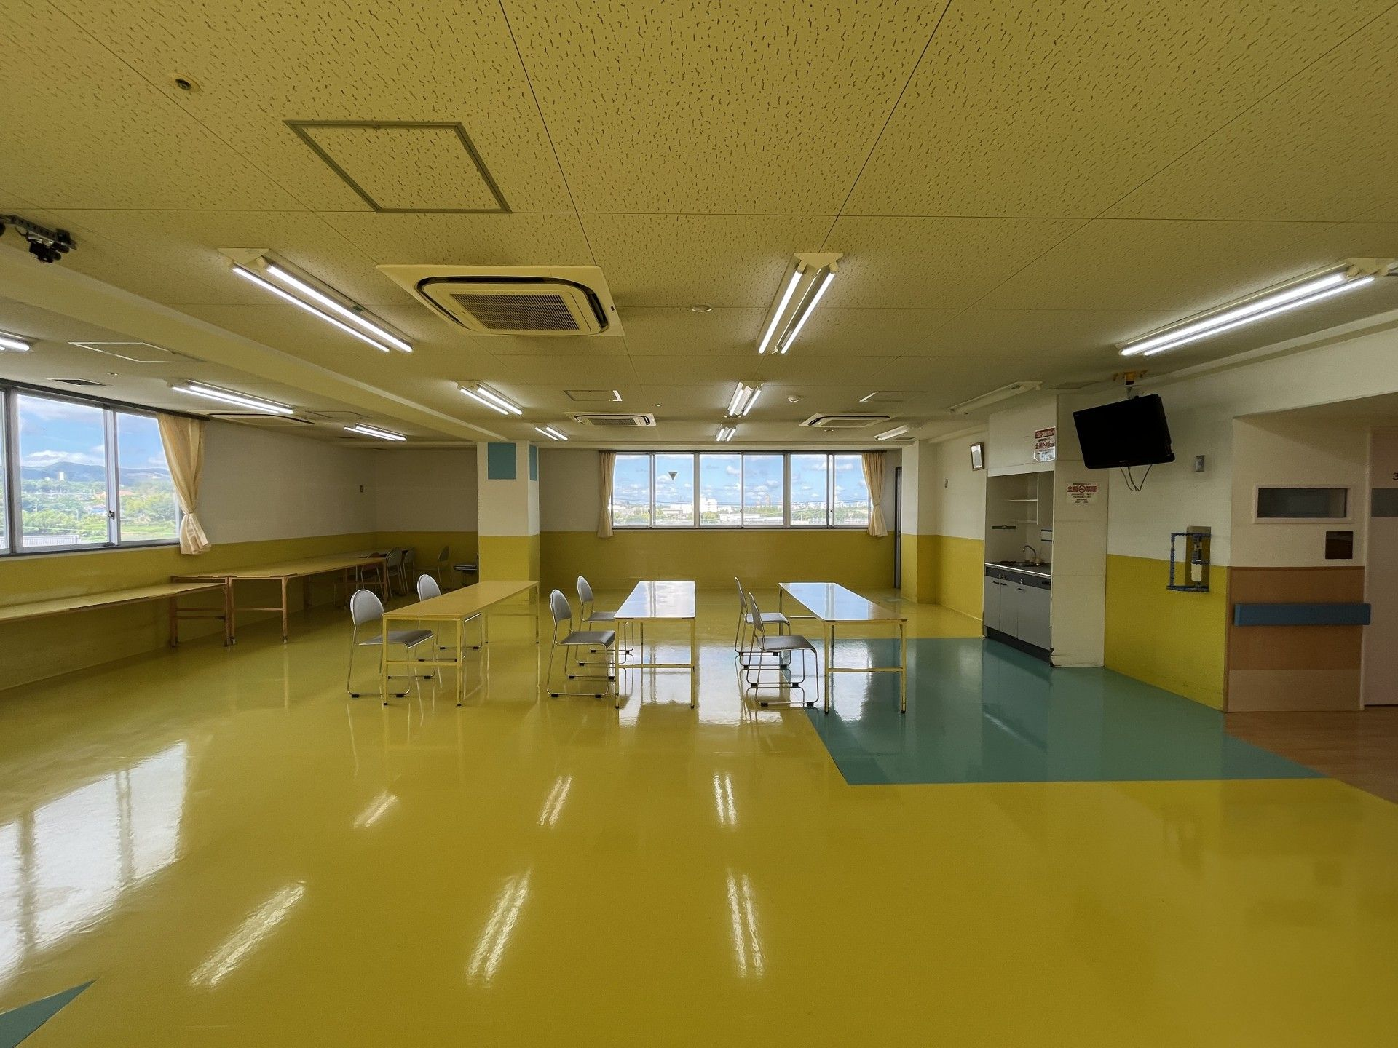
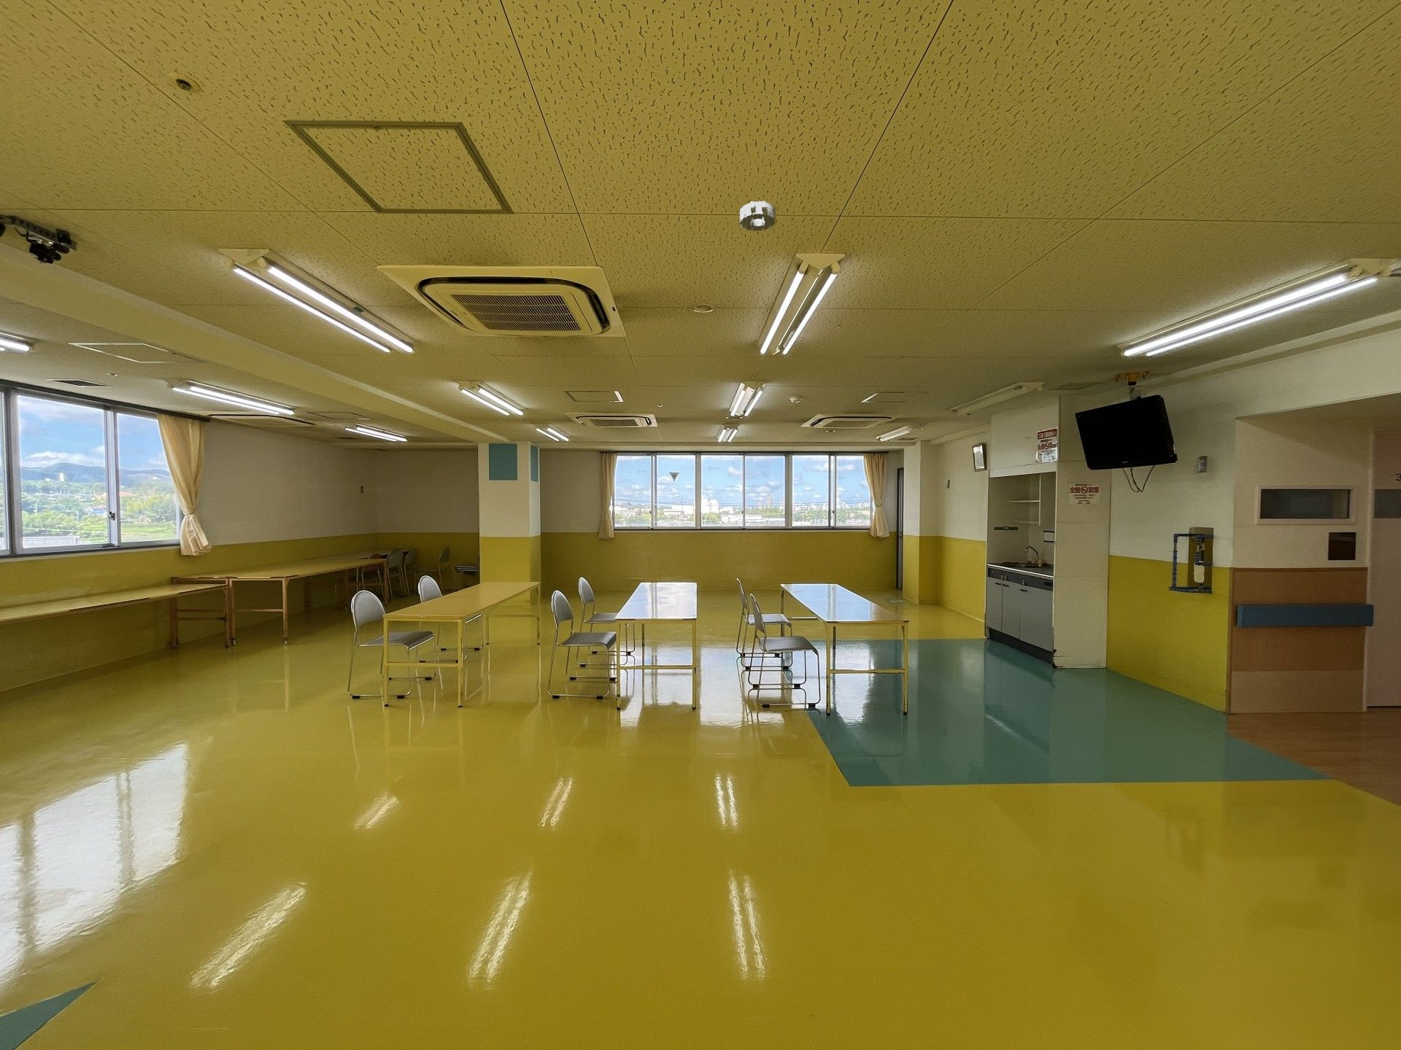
+ smoke detector [739,201,777,232]
